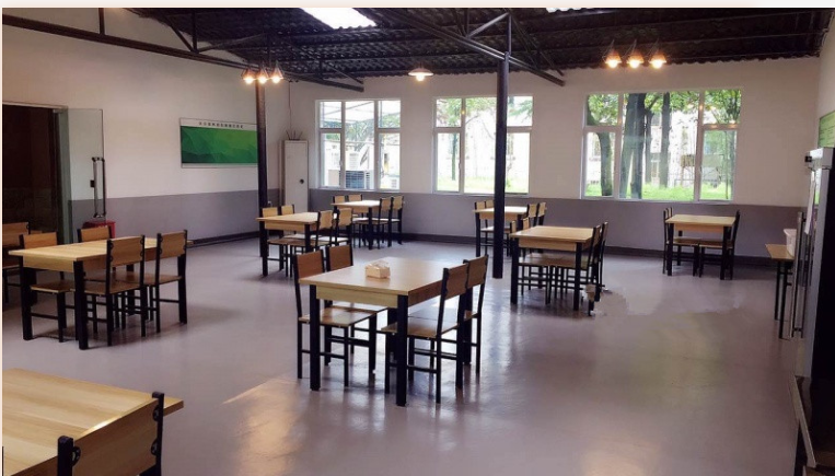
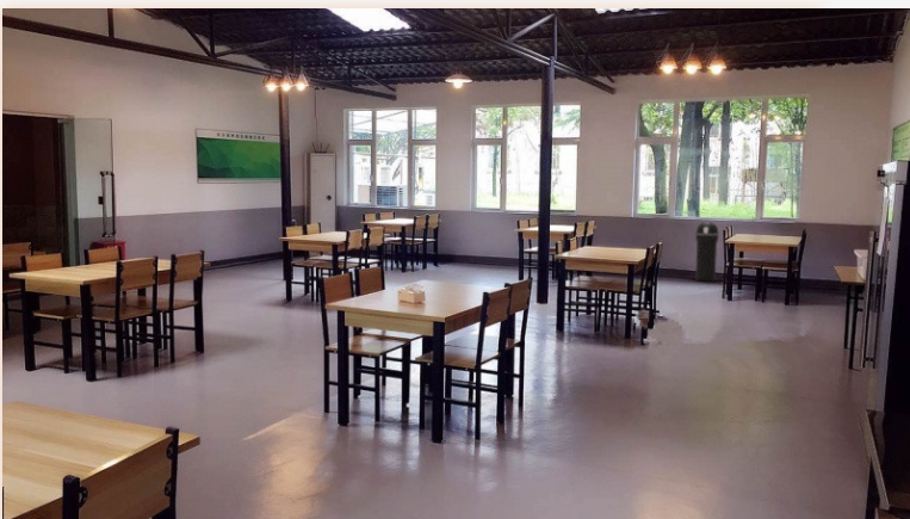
+ trash can [694,221,720,283]
